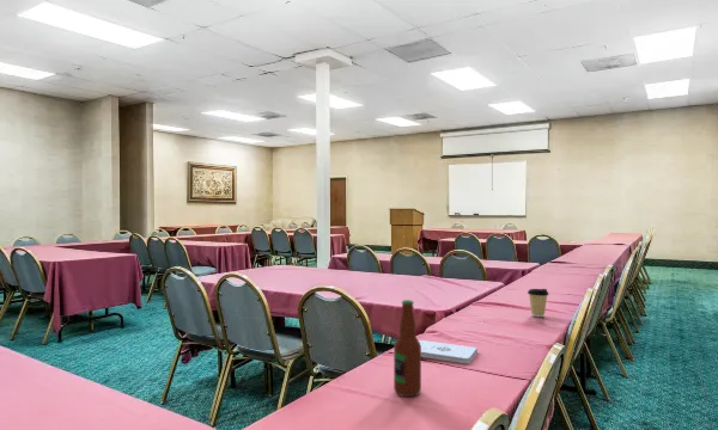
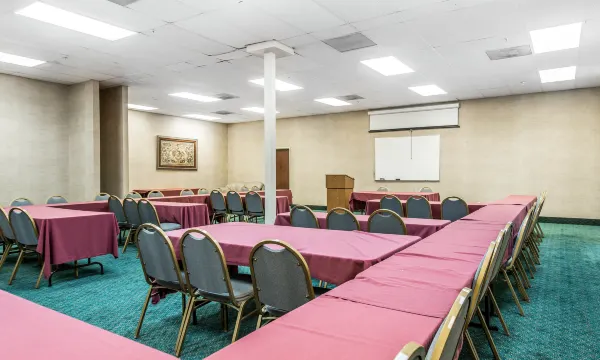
- bottle [393,299,422,398]
- notepad [418,339,479,364]
- coffee cup [527,288,550,318]
